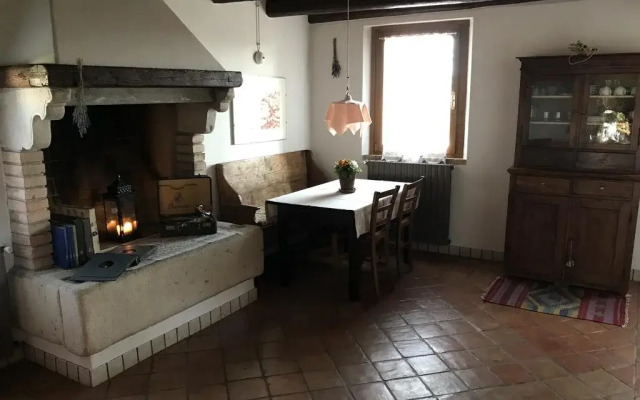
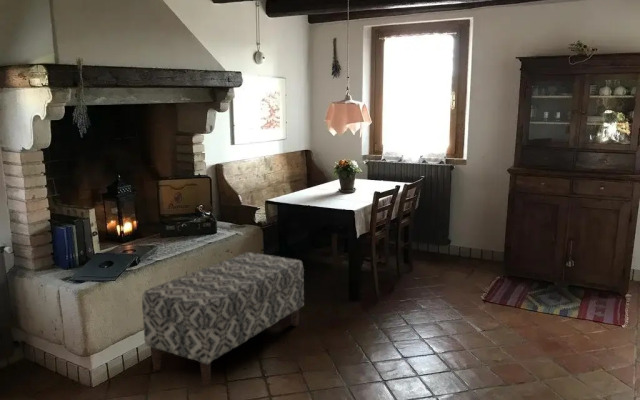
+ bench [141,251,305,388]
